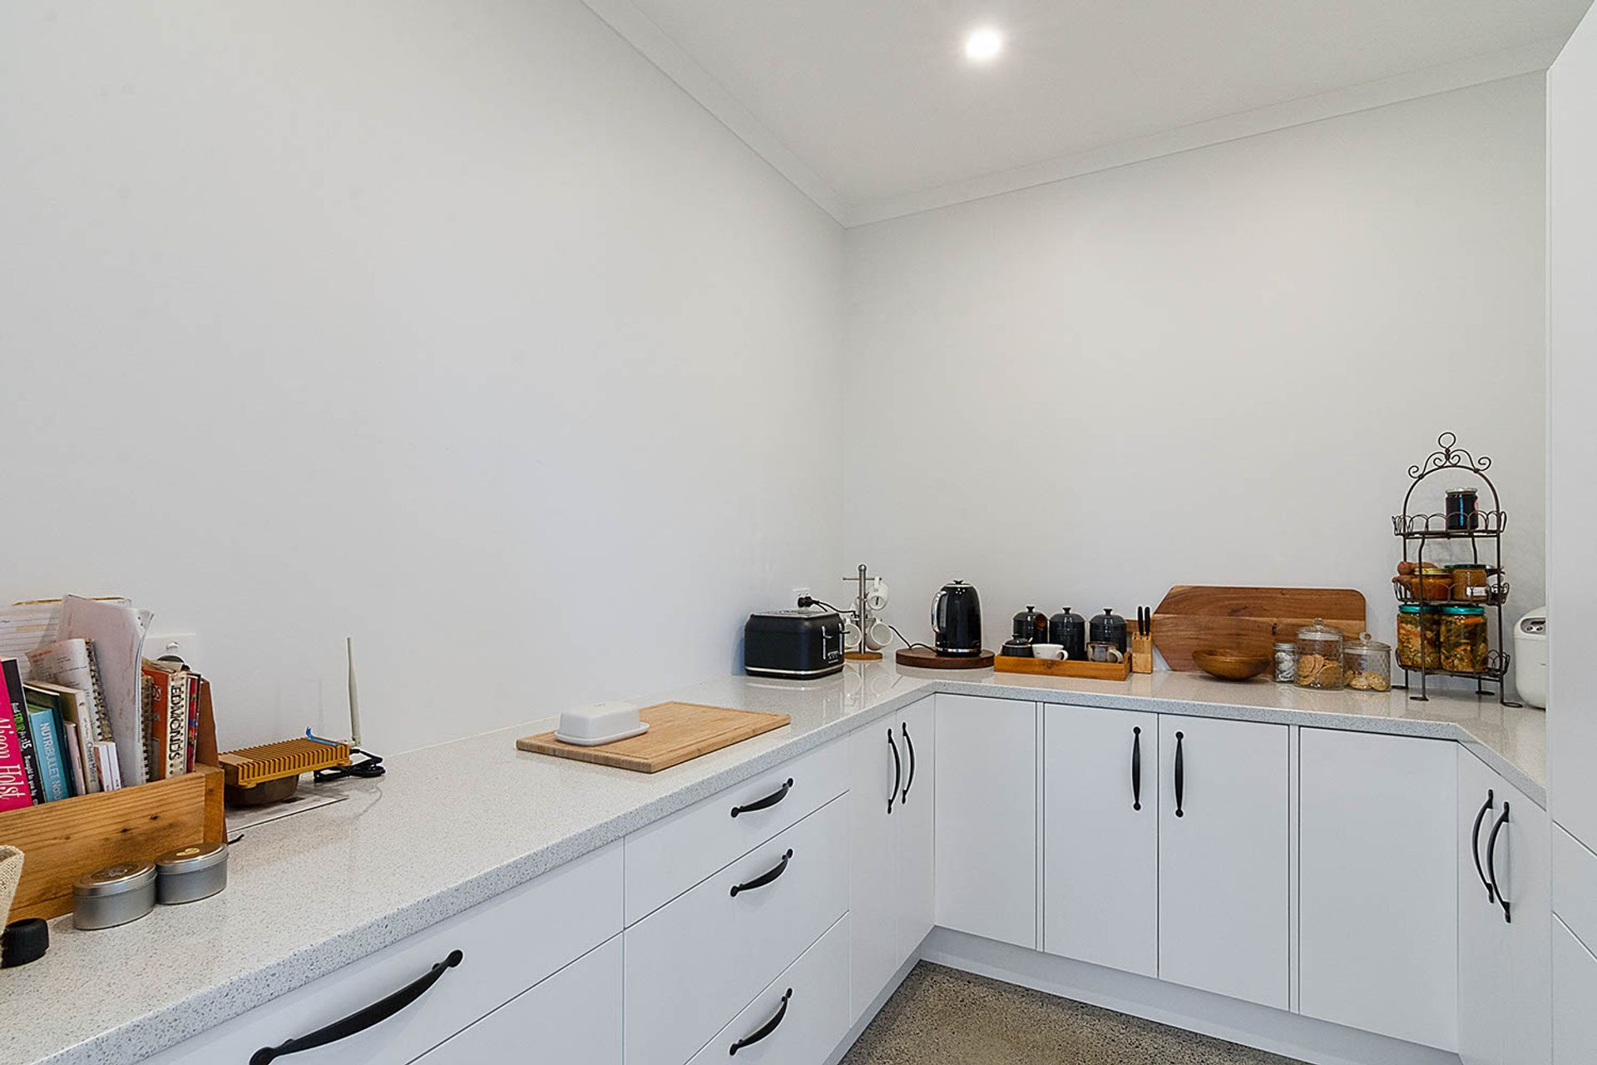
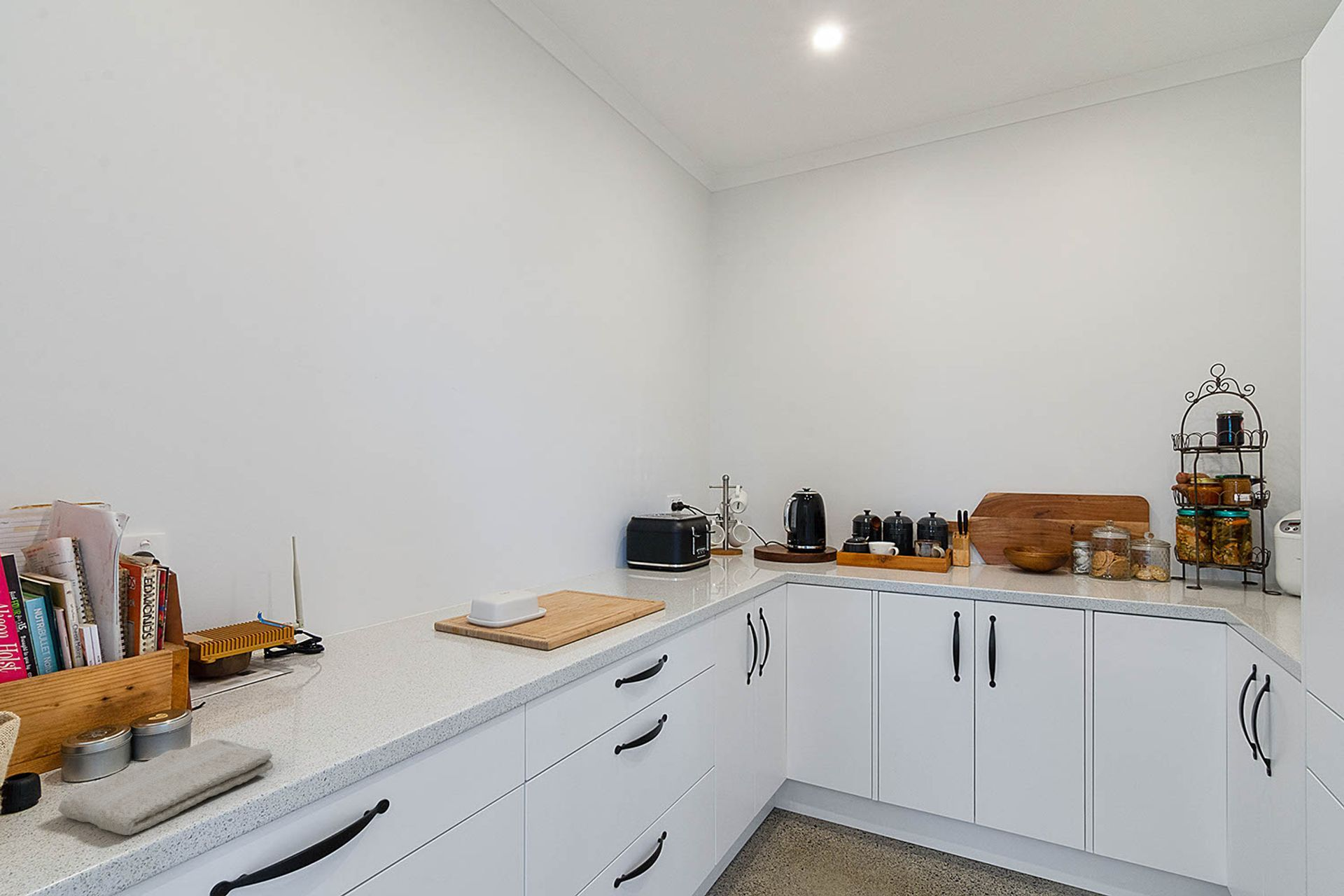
+ washcloth [57,738,274,836]
